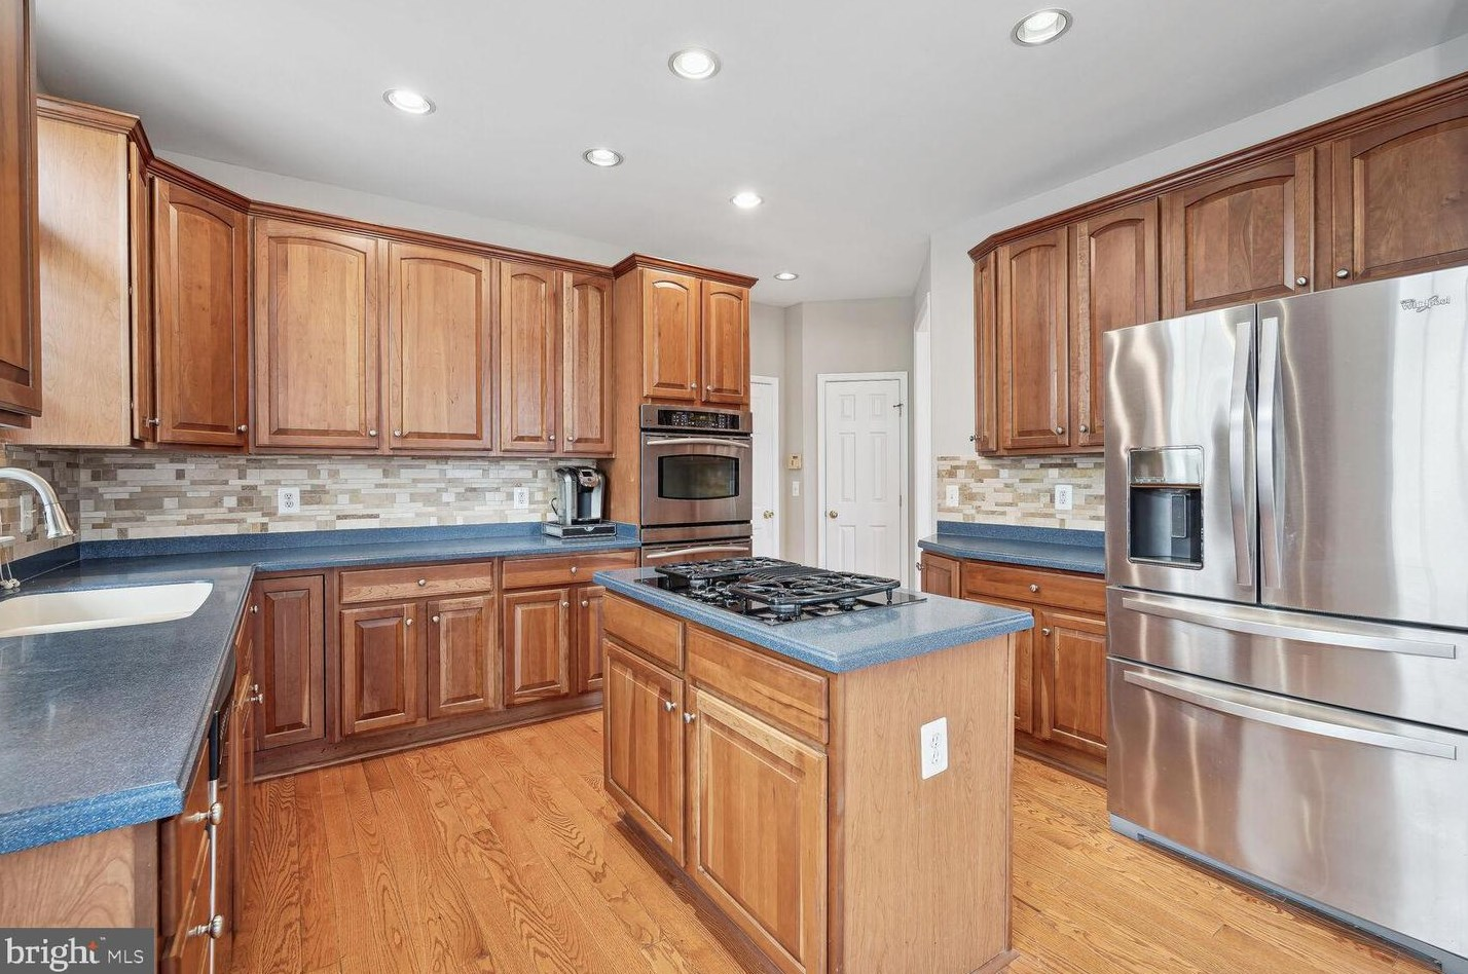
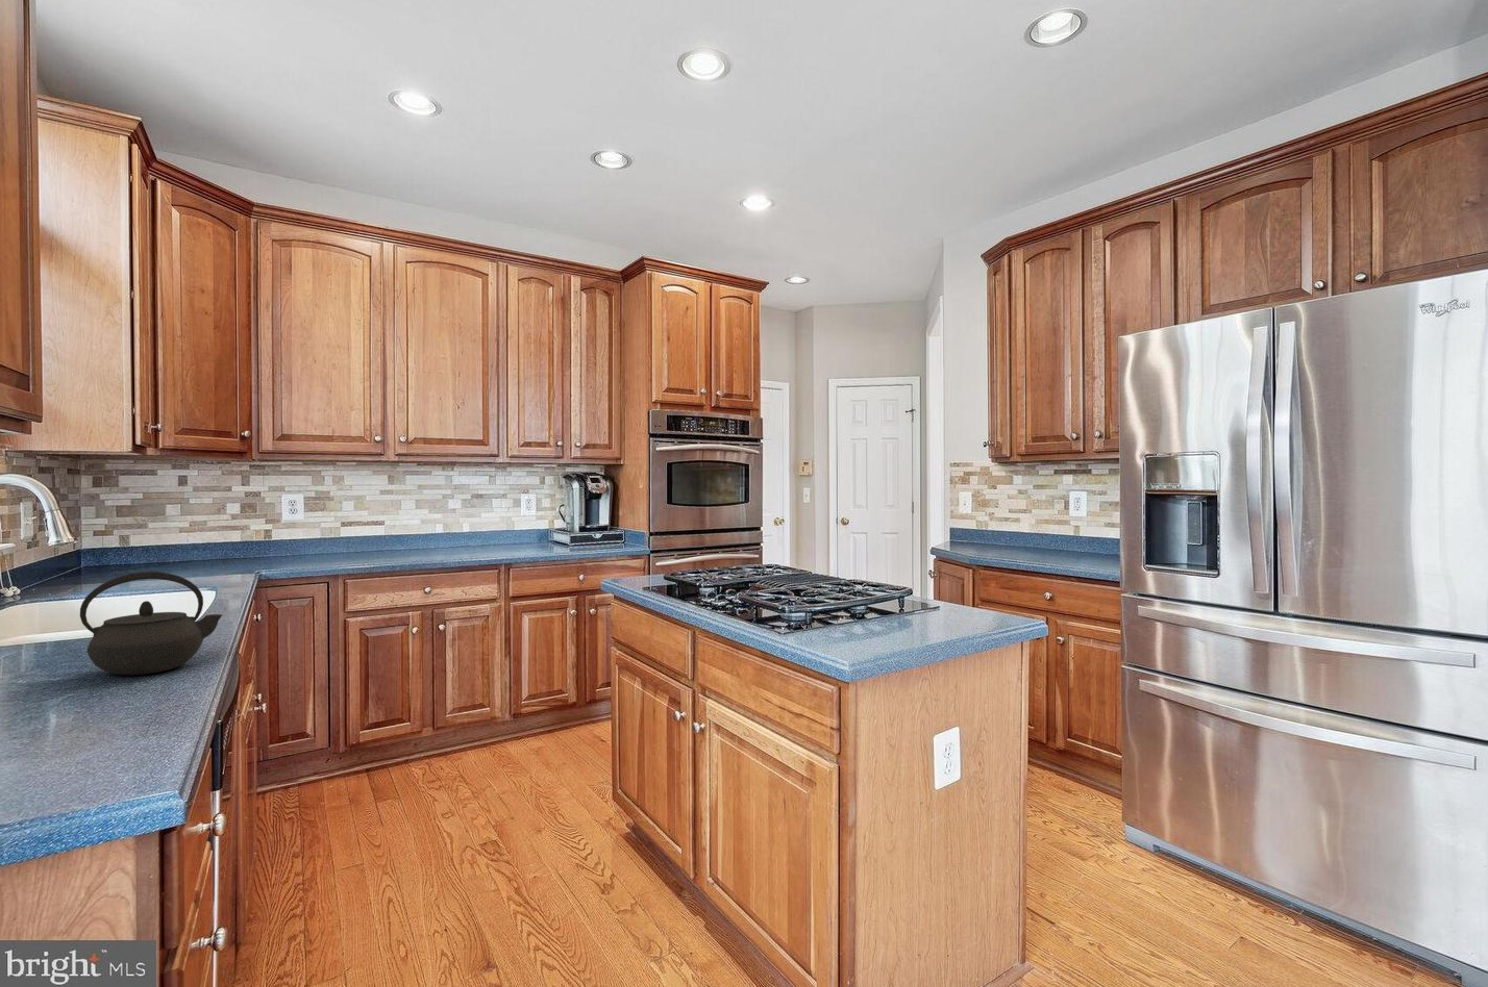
+ kettle [79,571,223,675]
